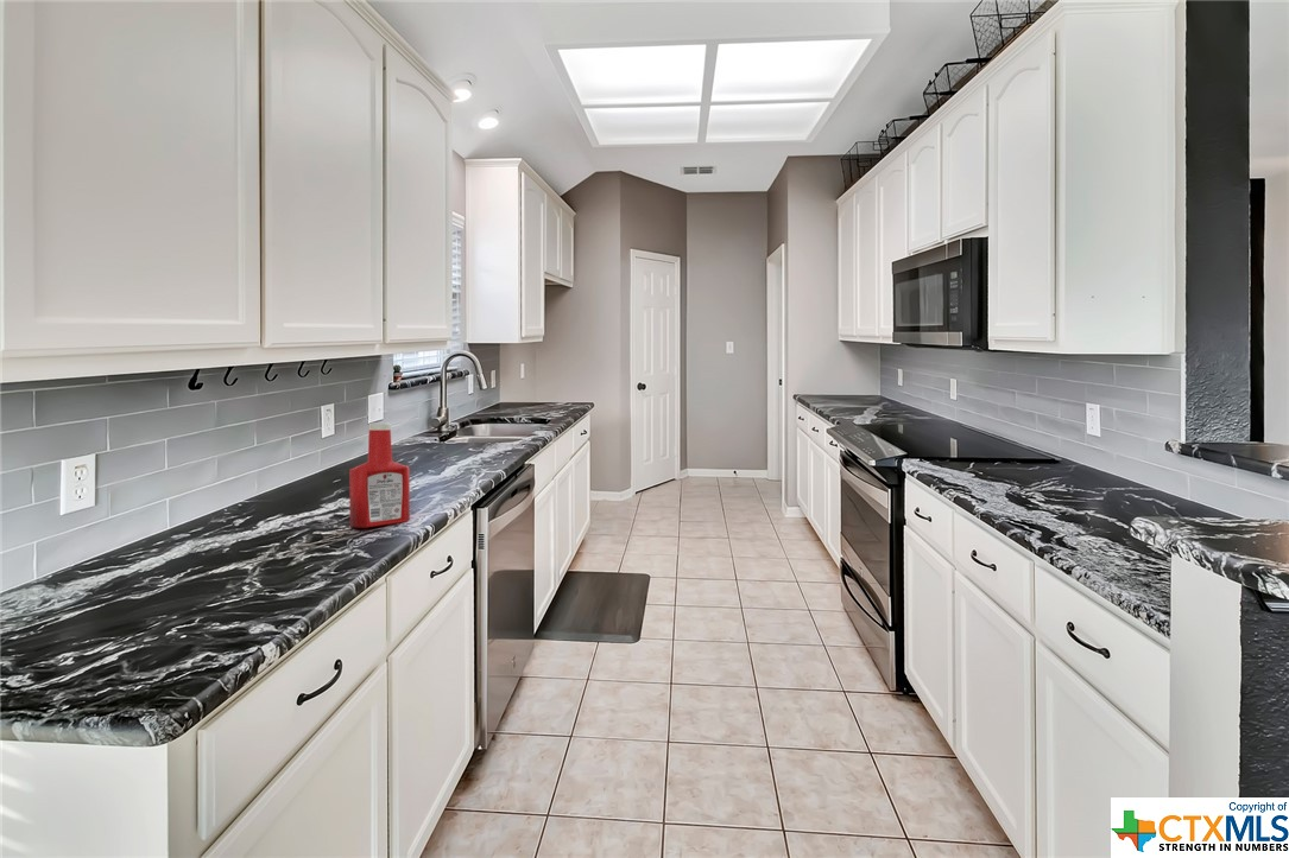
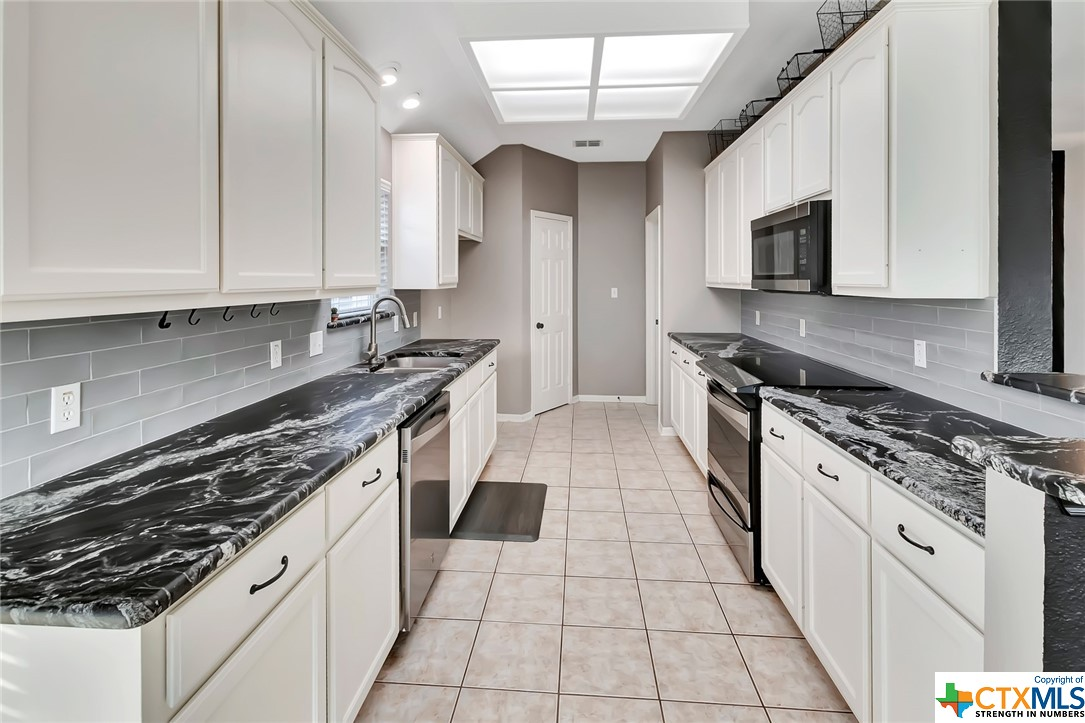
- soap bottle [348,422,411,529]
